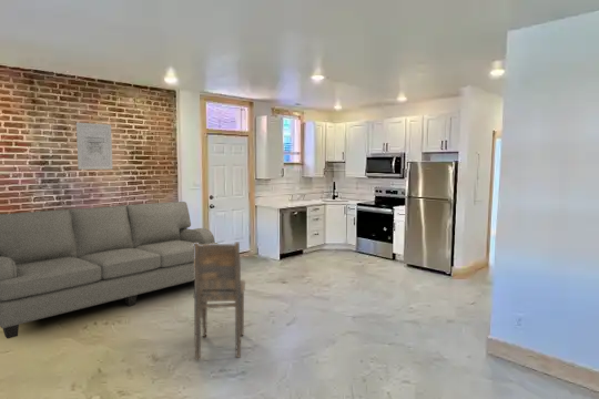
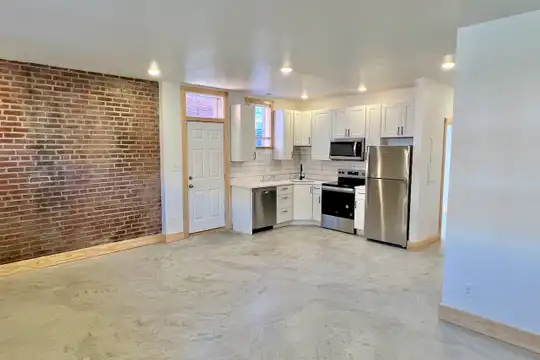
- wall art [75,122,114,171]
- chair [192,241,246,360]
- sofa [0,201,219,339]
